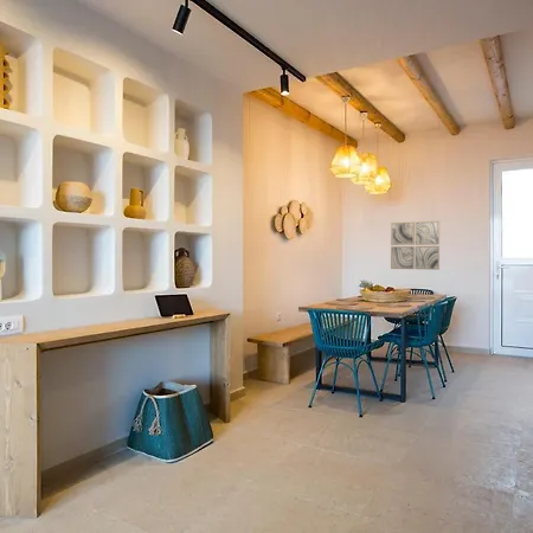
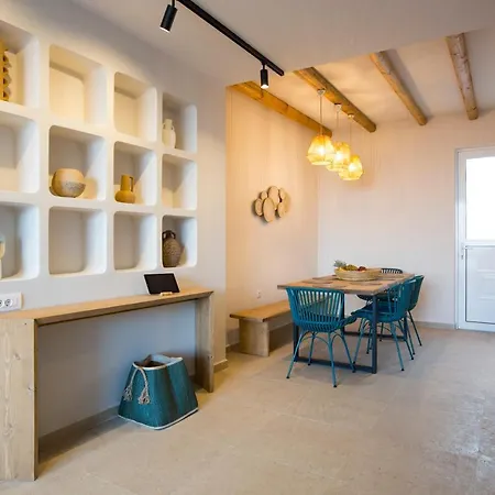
- wall art [390,220,441,271]
